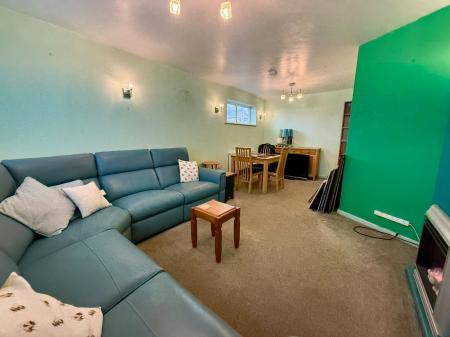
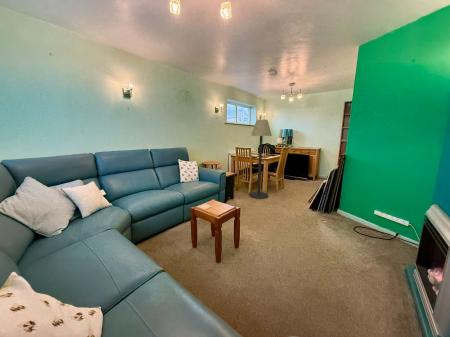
+ floor lamp [248,119,273,200]
